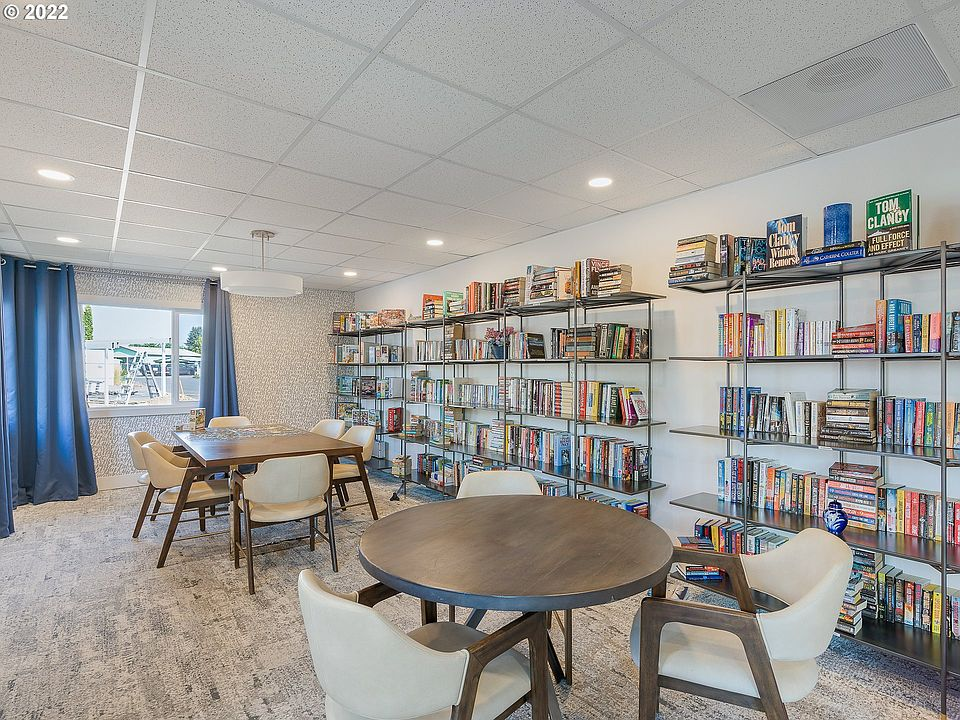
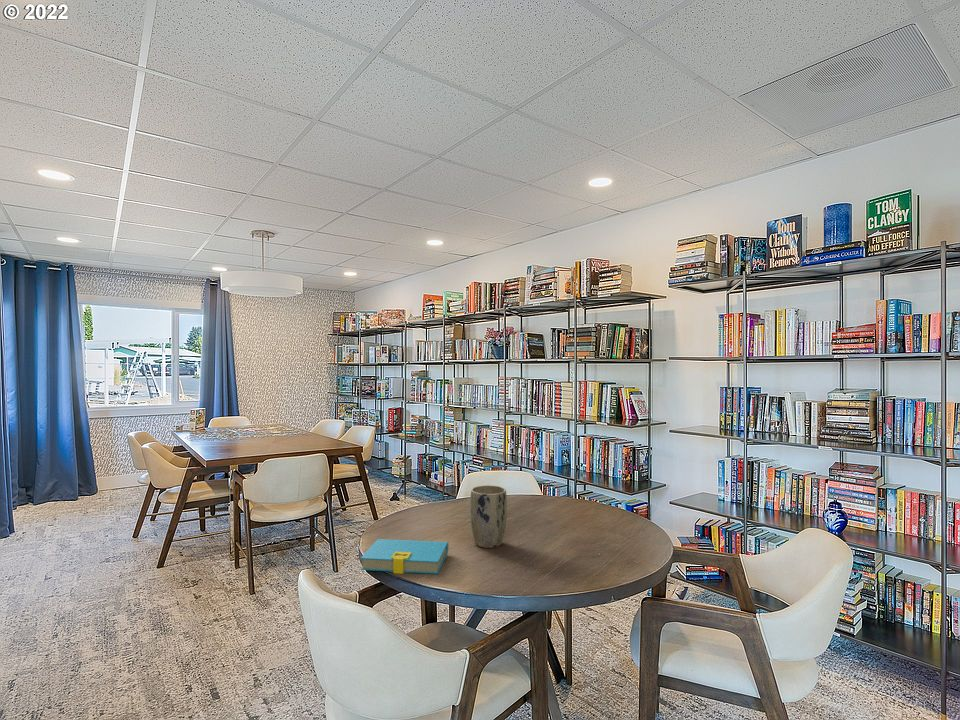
+ plant pot [469,484,508,549]
+ book [360,538,449,575]
